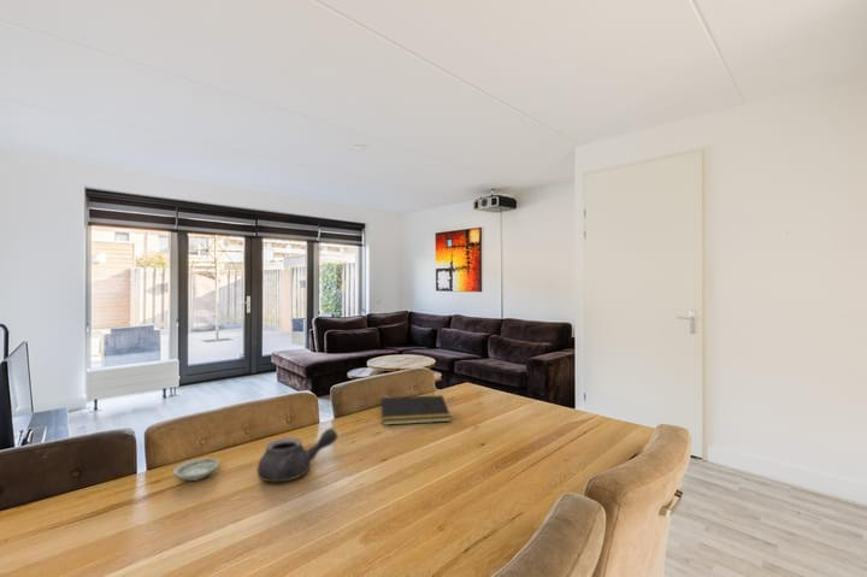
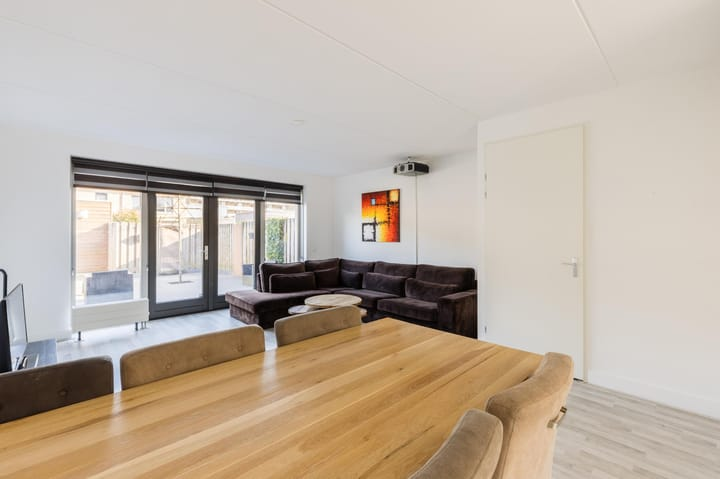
- notepad [378,394,453,426]
- saucer [172,458,220,482]
- teapot [256,426,338,483]
